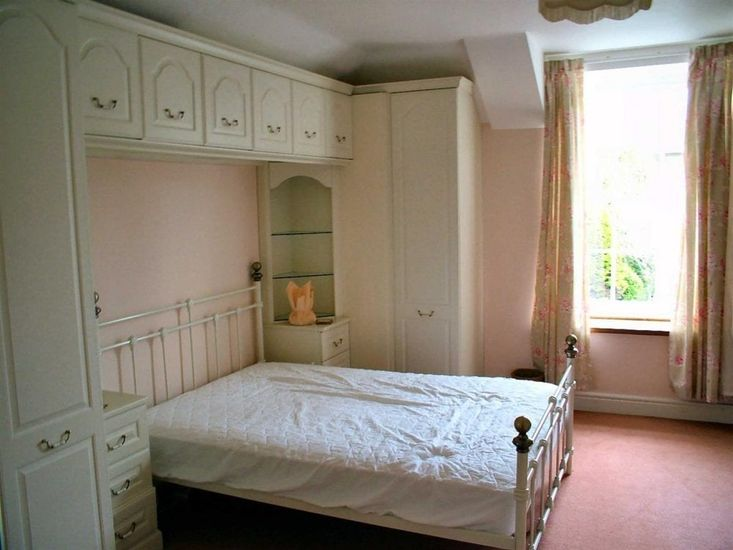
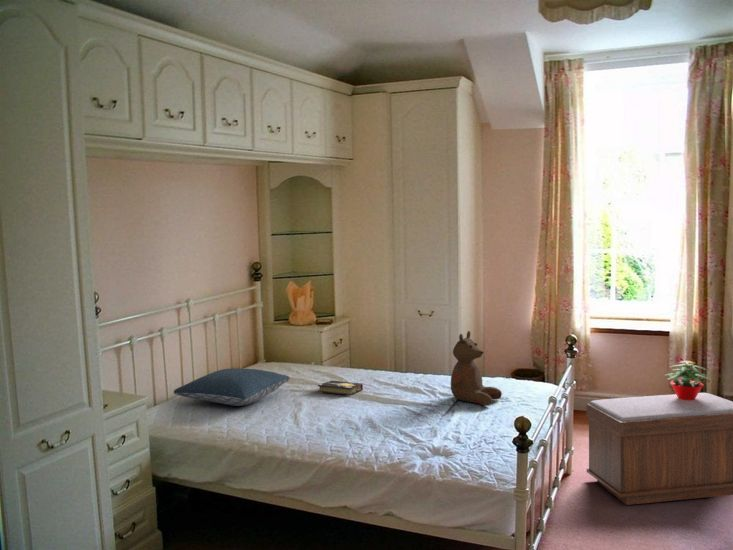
+ bench [585,392,733,506]
+ pillow [173,367,291,407]
+ potted flower [665,360,712,400]
+ teddy bear [450,330,503,407]
+ hardback book [317,379,364,397]
